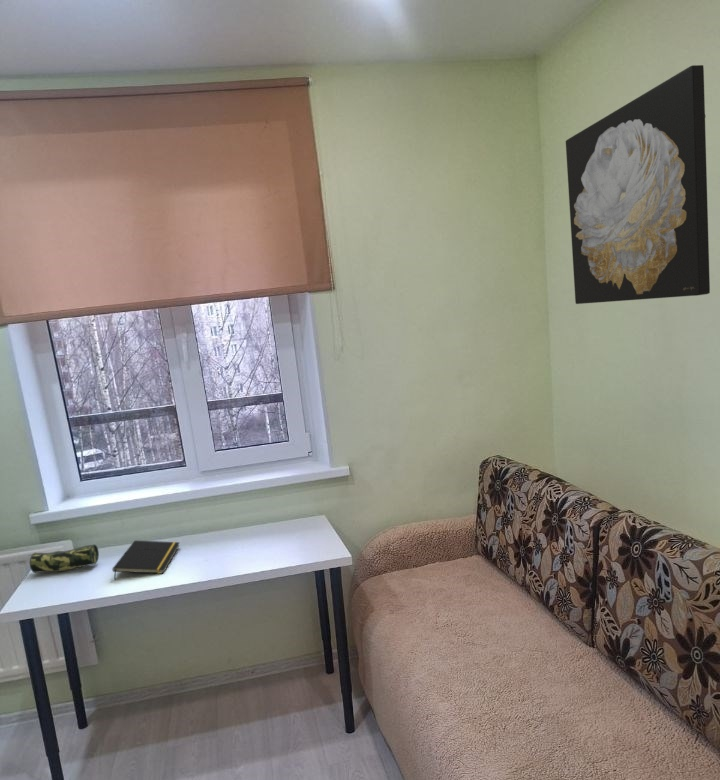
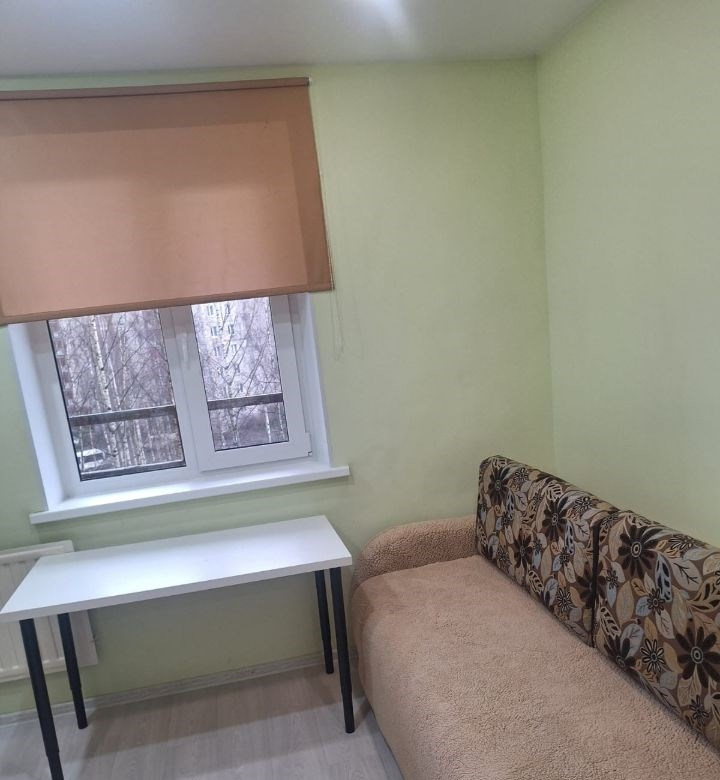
- notepad [112,539,180,581]
- wall art [565,64,711,305]
- pencil case [27,544,100,574]
